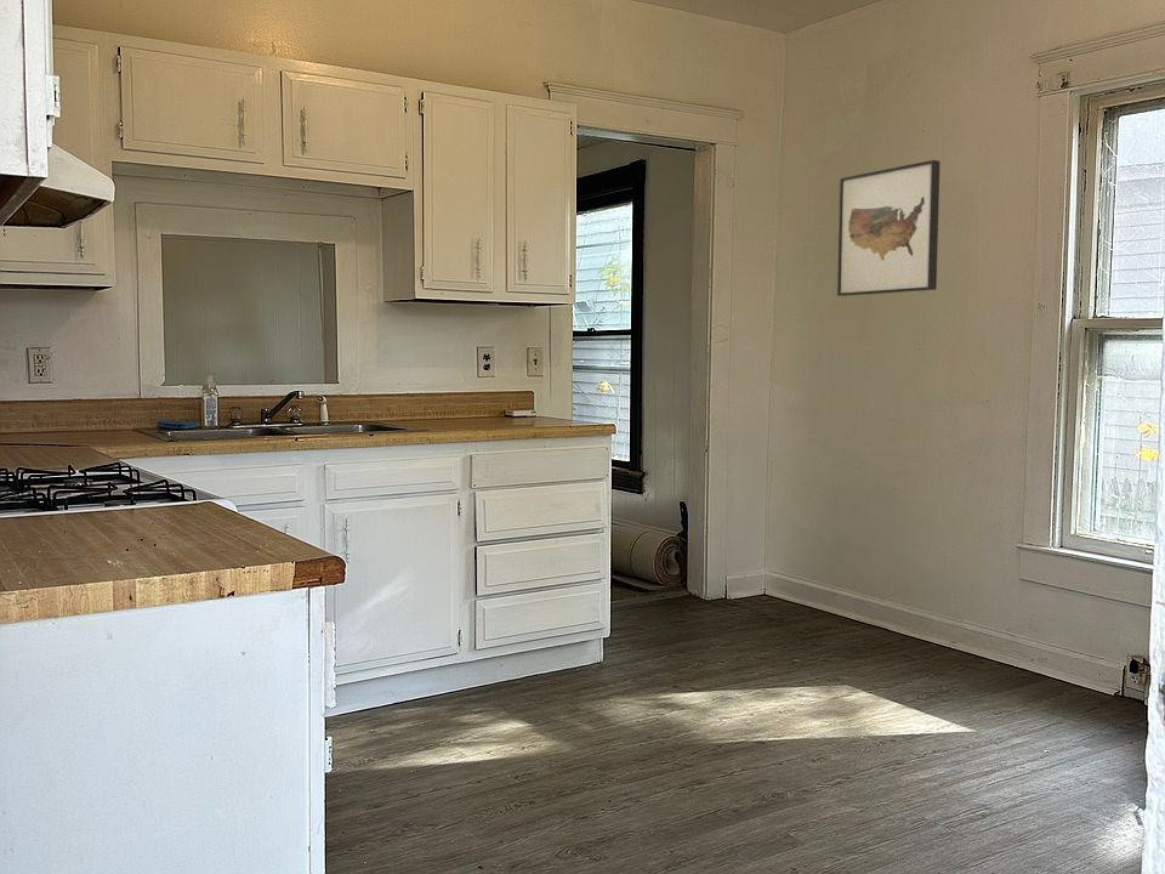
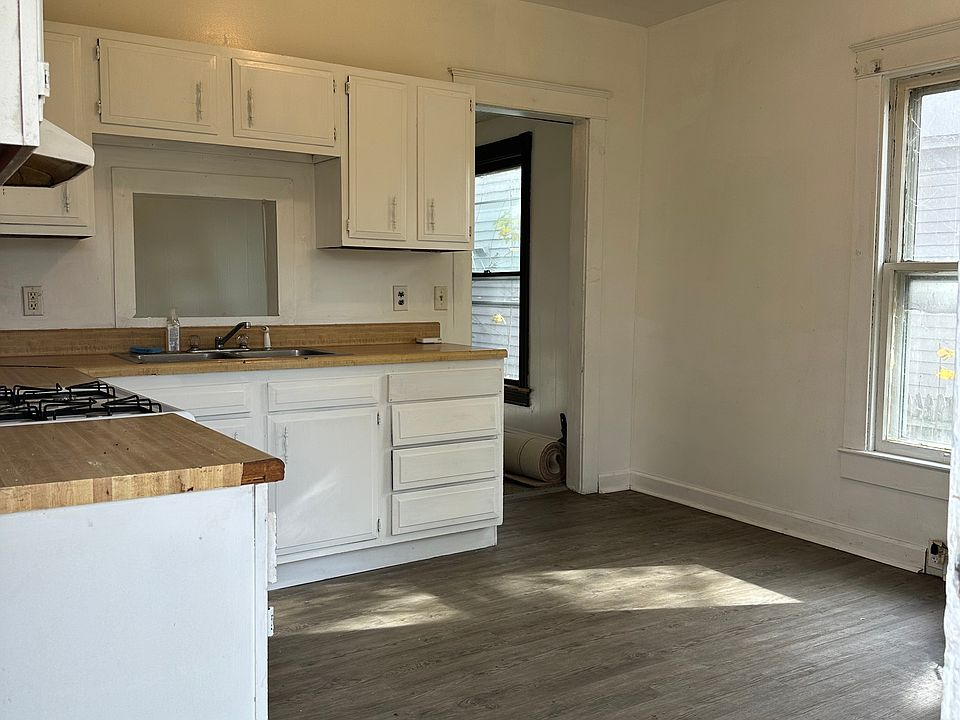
- wall art [836,159,940,297]
